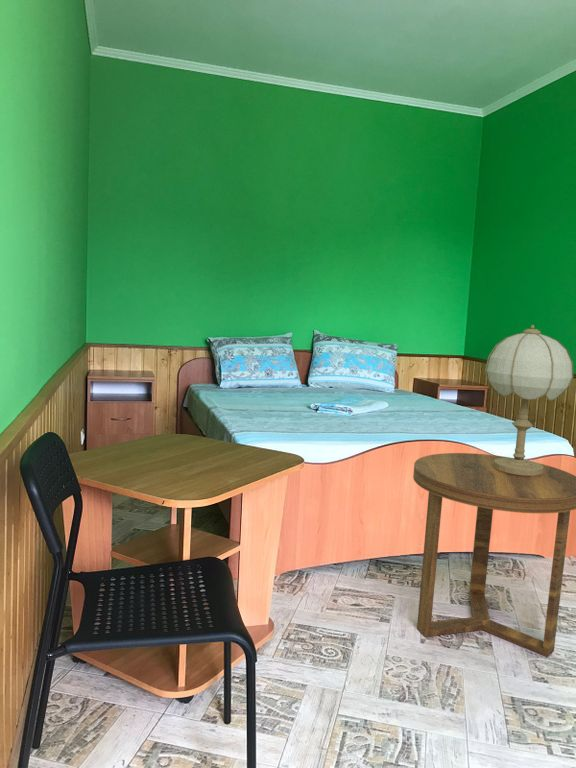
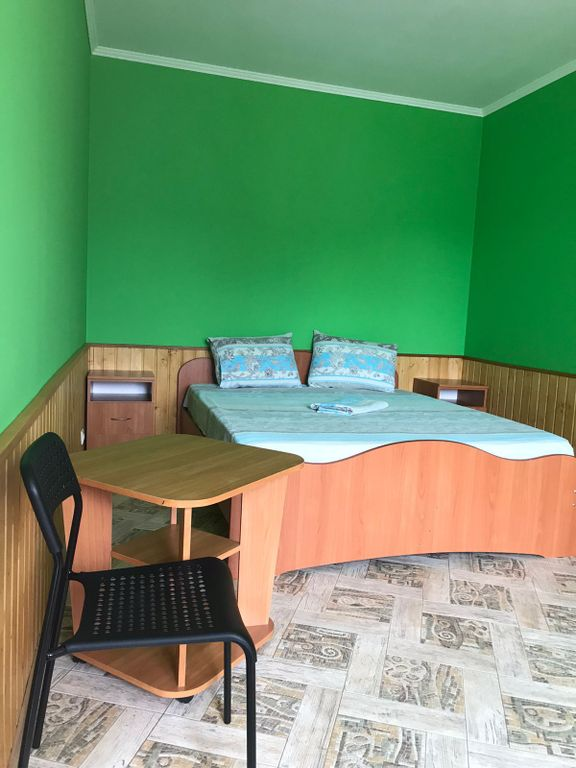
- side table [412,452,576,658]
- table lamp [484,324,574,476]
